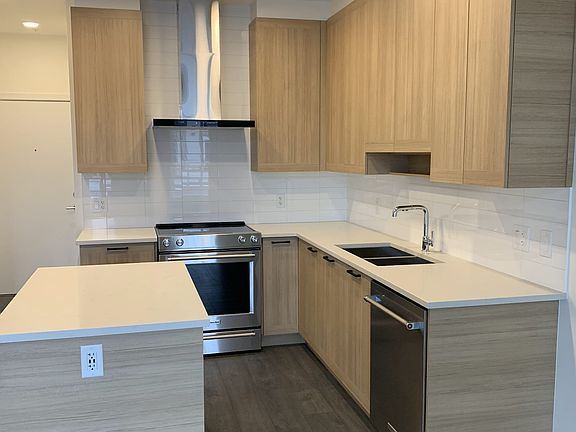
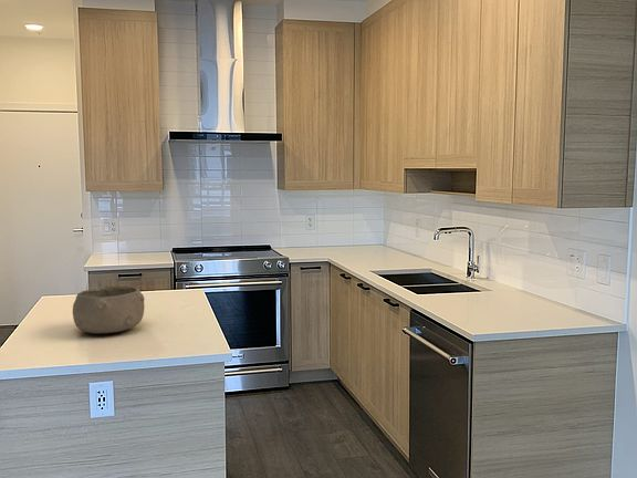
+ bowl [72,284,146,334]
